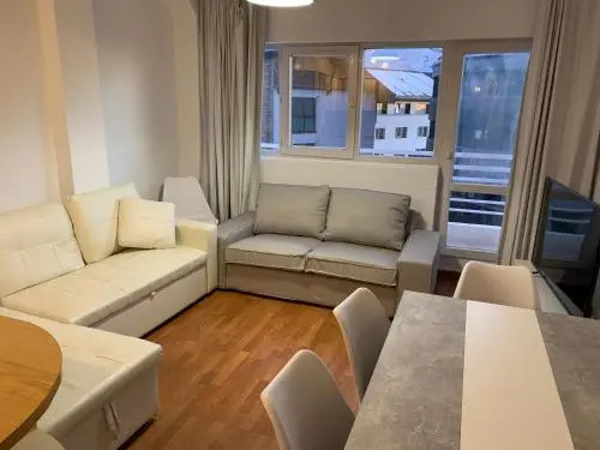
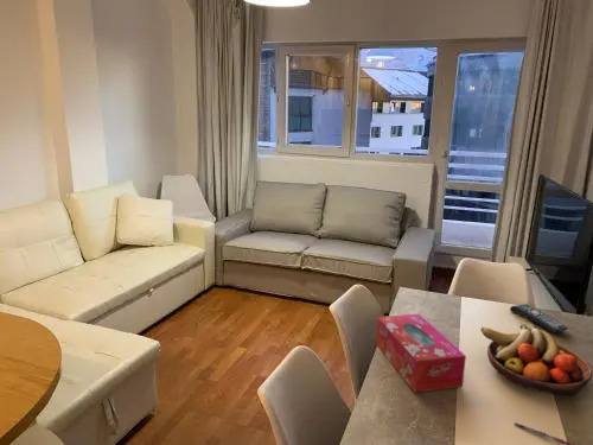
+ tissue box [375,313,467,394]
+ pen [514,421,574,445]
+ fruit bowl [480,323,593,396]
+ remote control [509,303,569,333]
